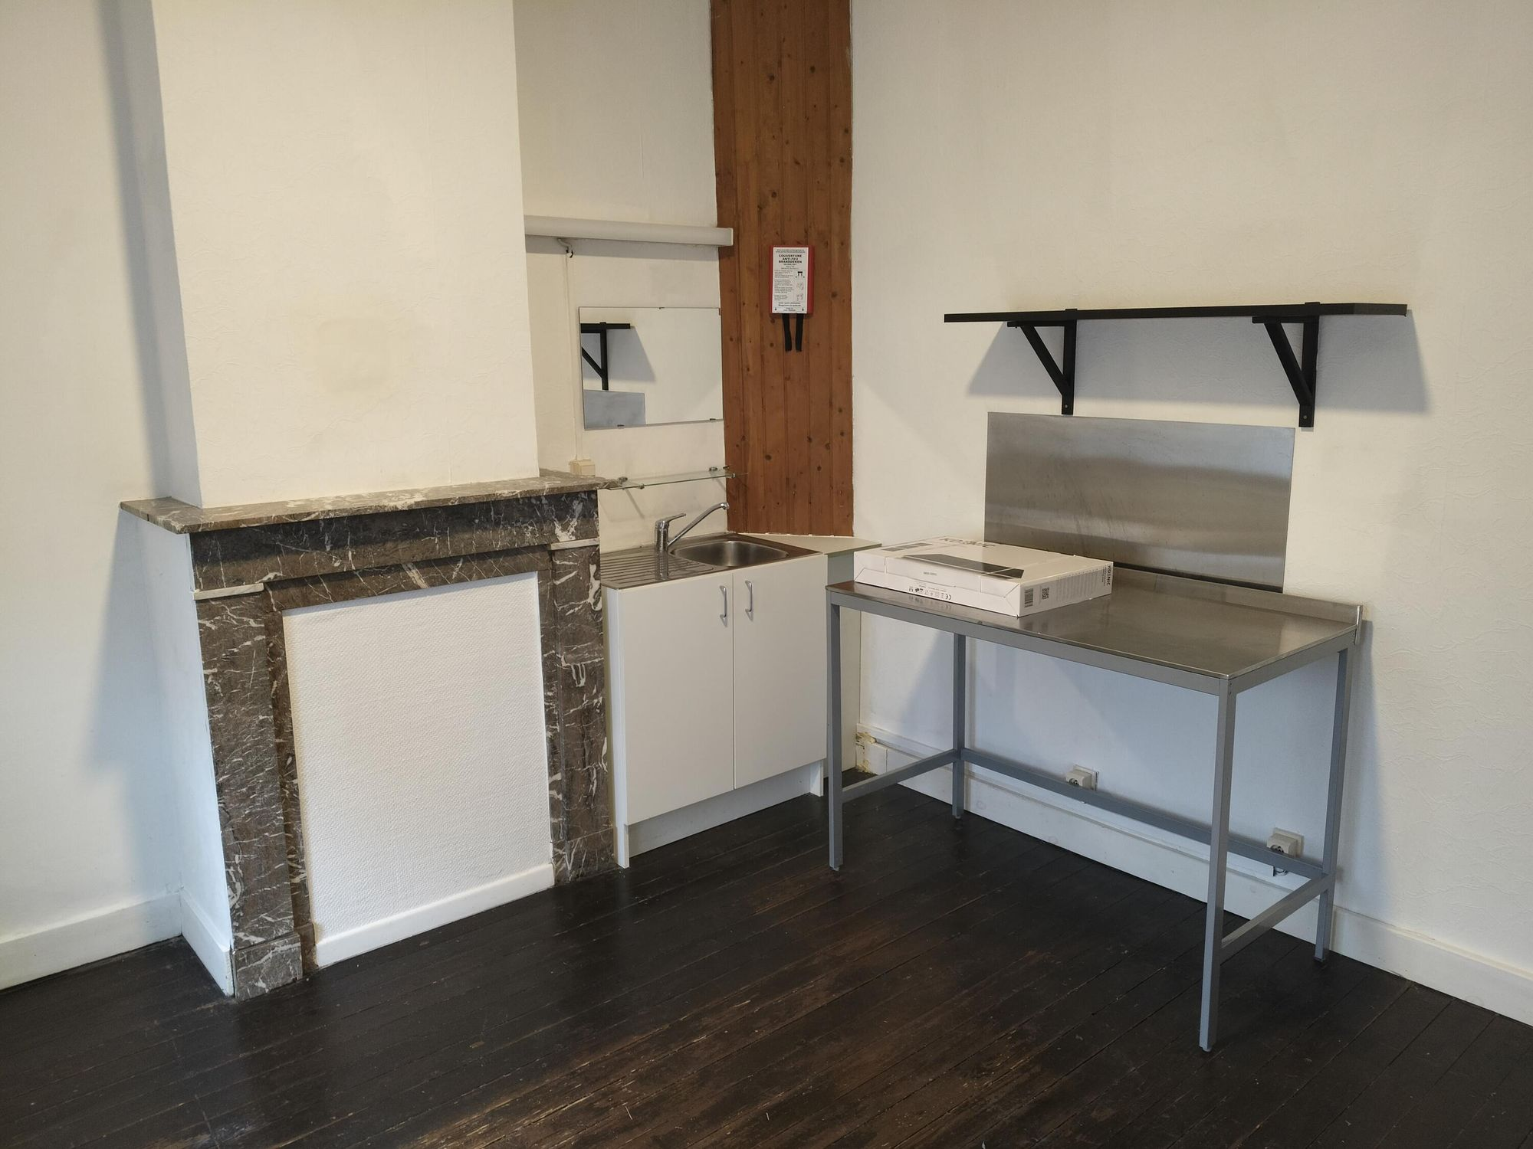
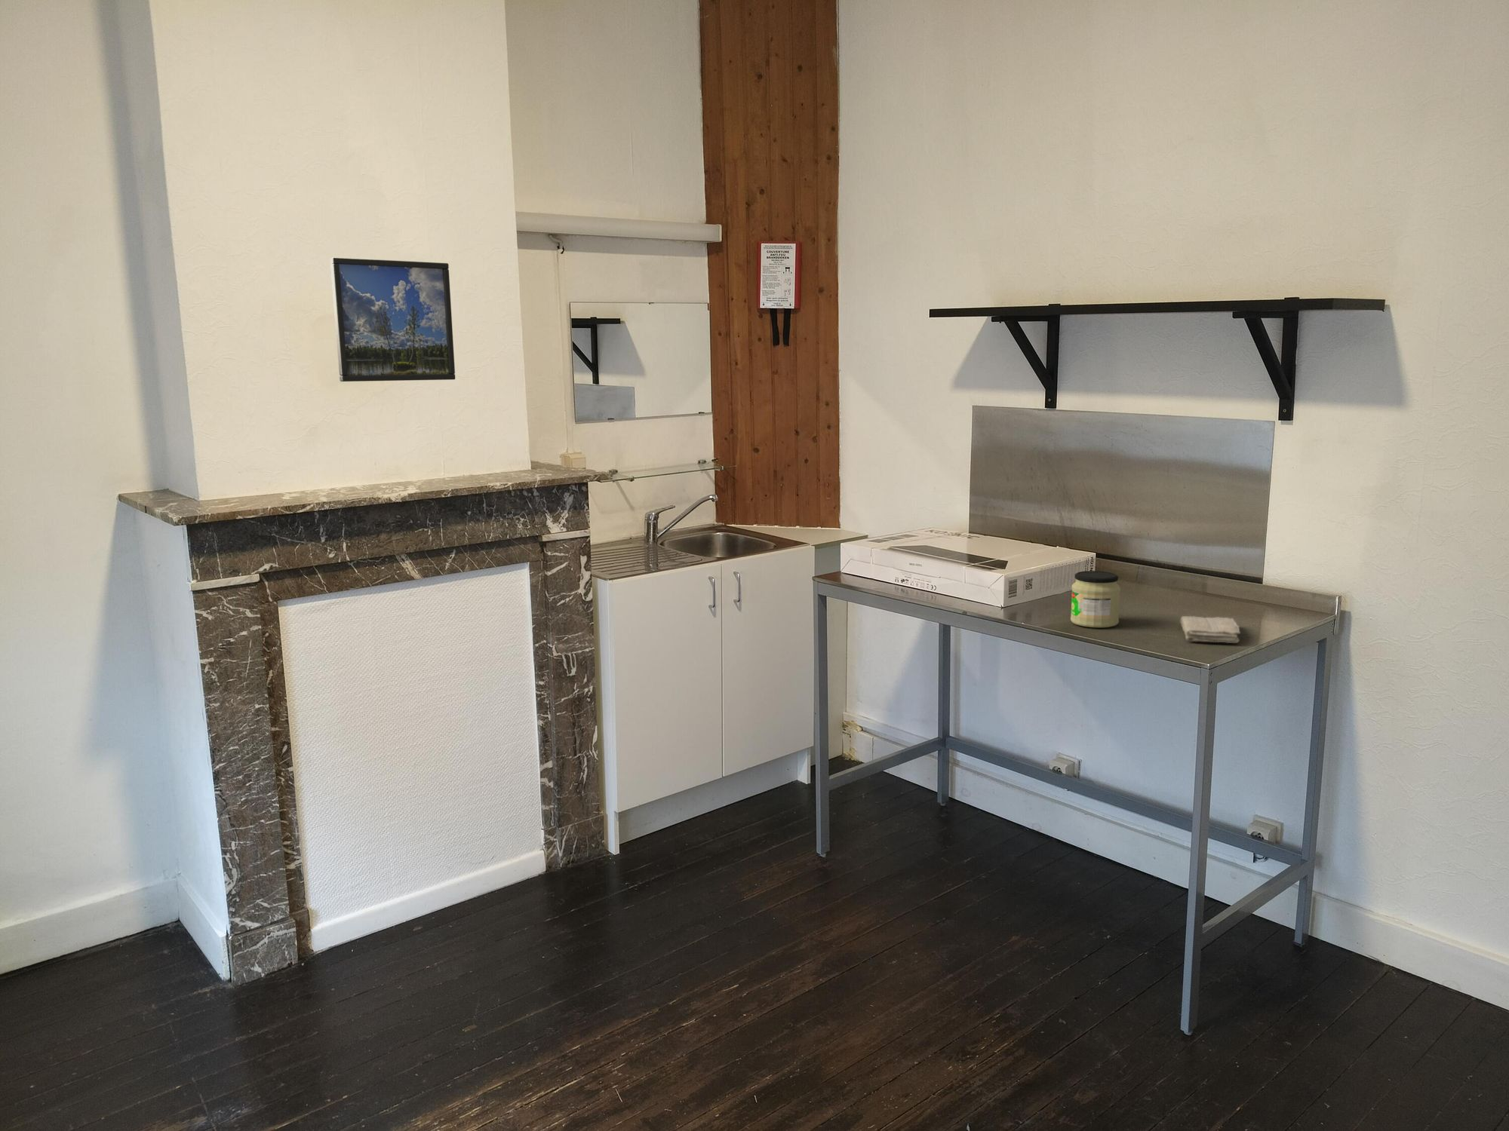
+ jar [1069,570,1122,628]
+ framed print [329,257,456,383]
+ washcloth [1180,615,1242,644]
